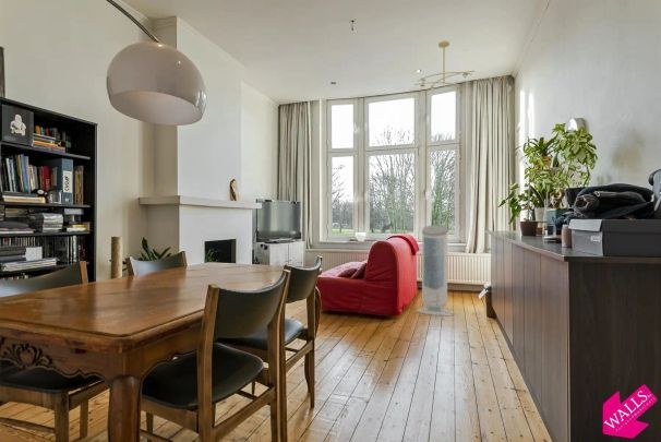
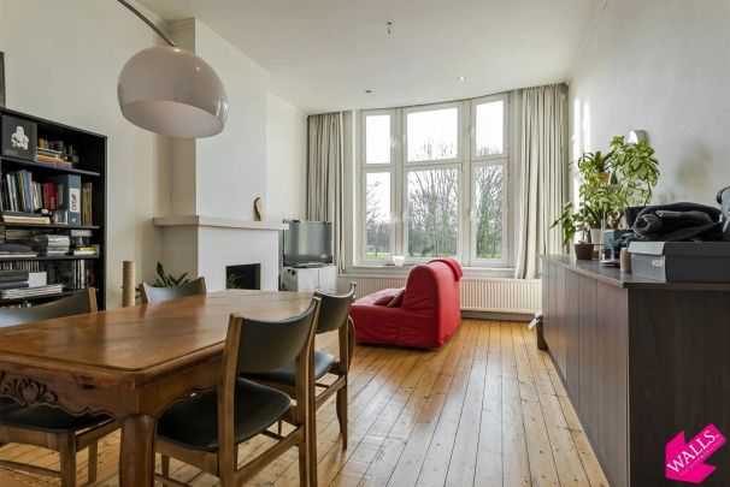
- ceiling light fixture [413,39,476,93]
- air purifier [414,224,455,318]
